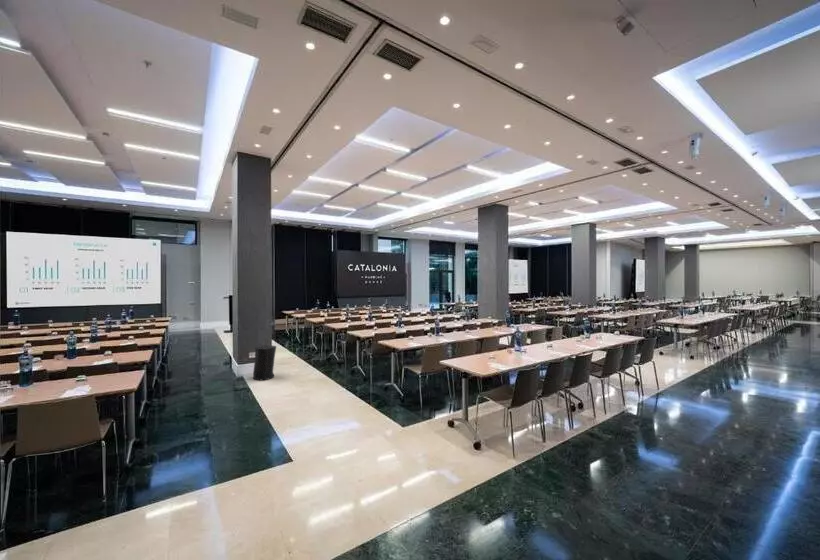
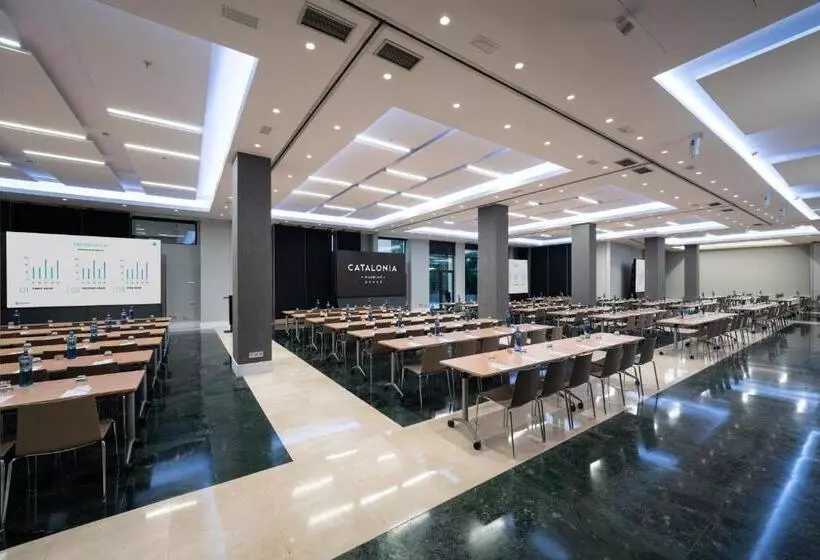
- trash can [252,344,277,381]
